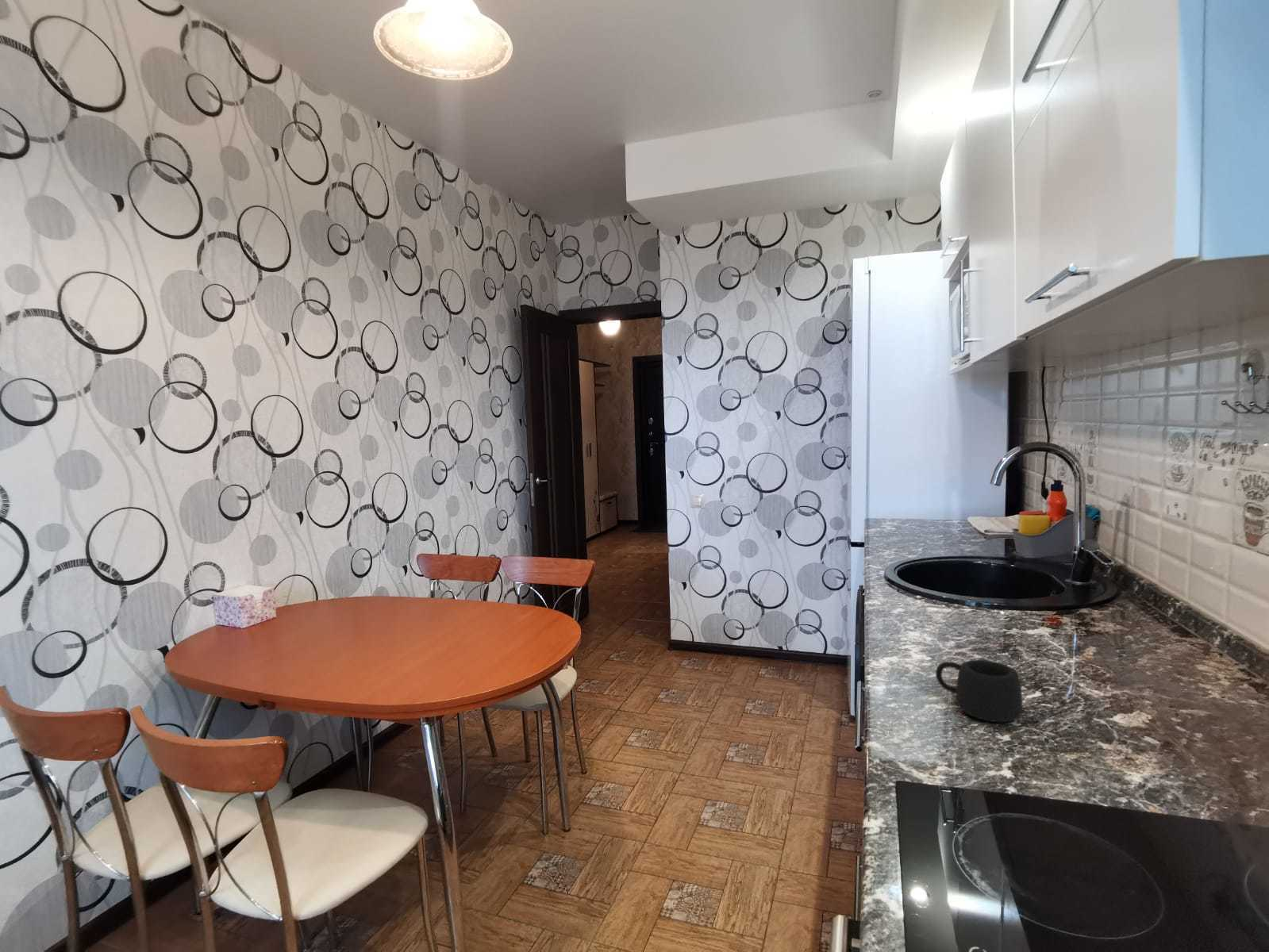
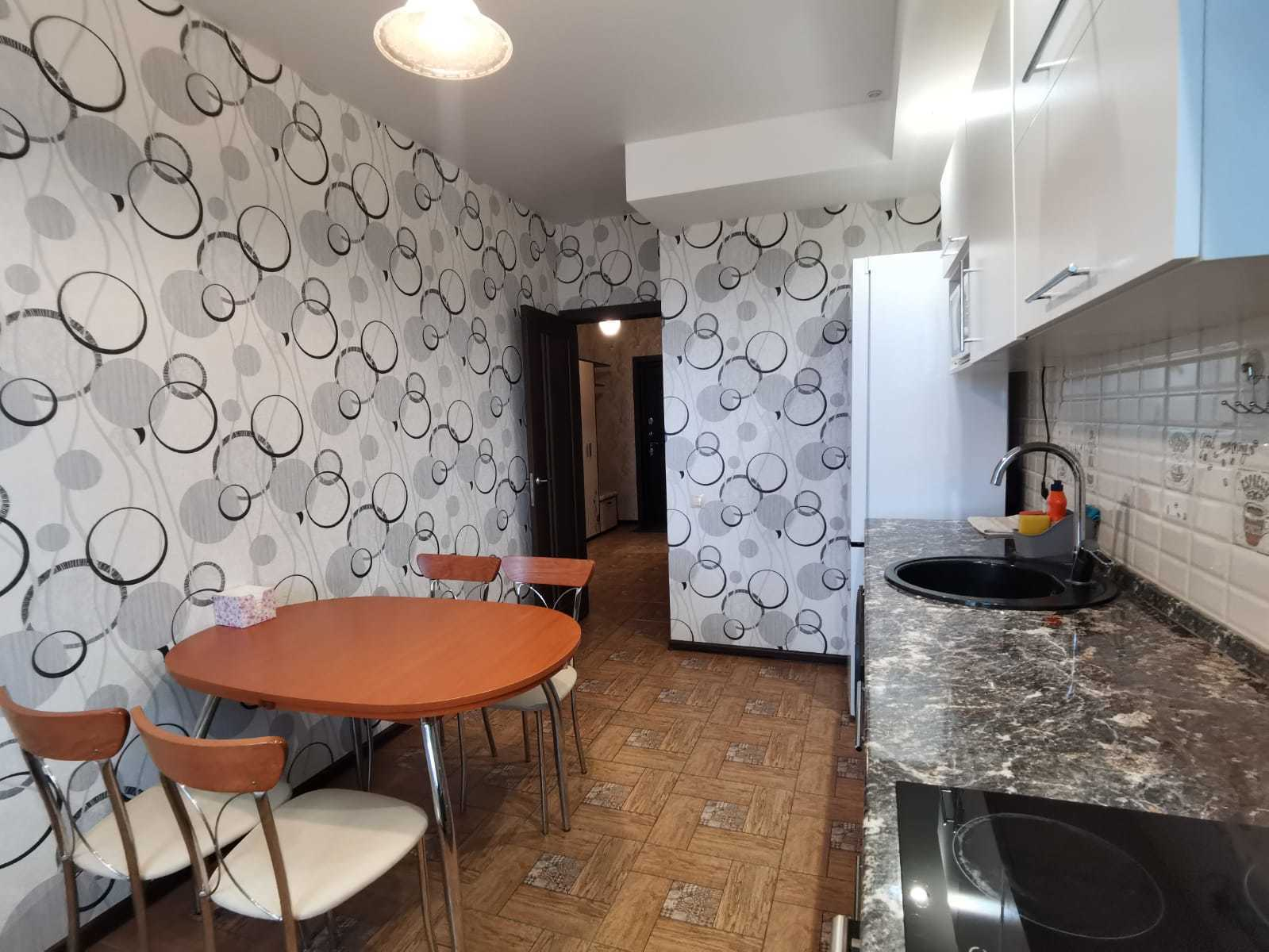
- mug [935,659,1023,723]
